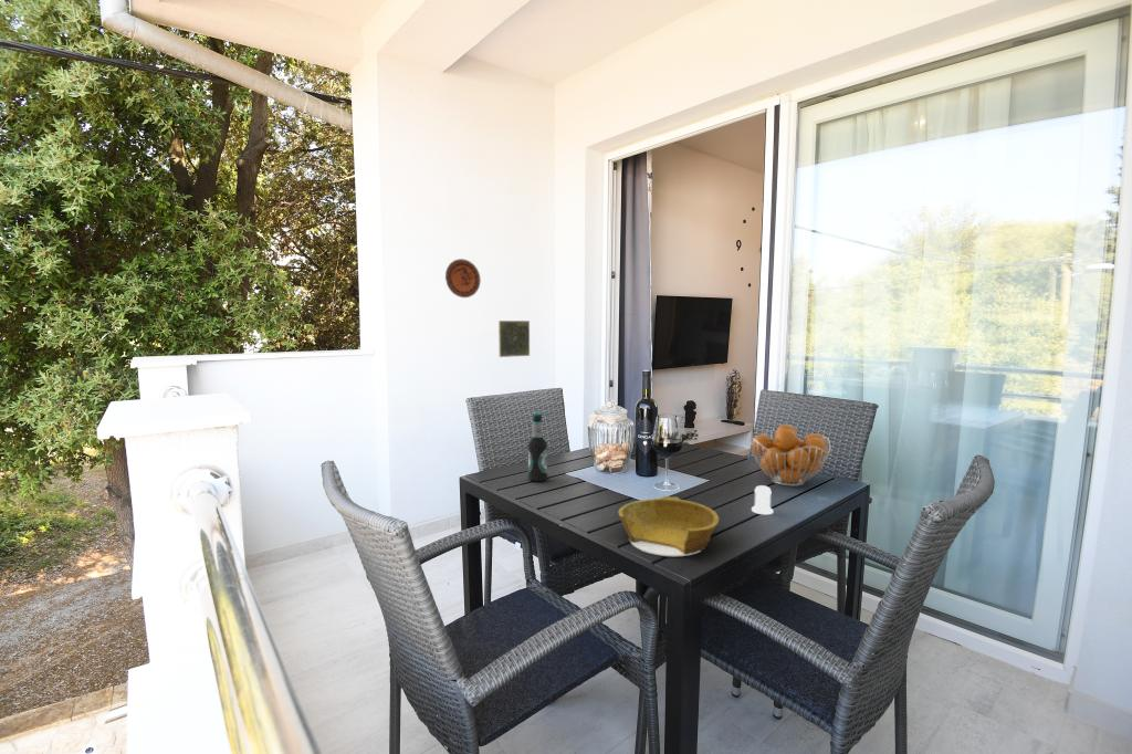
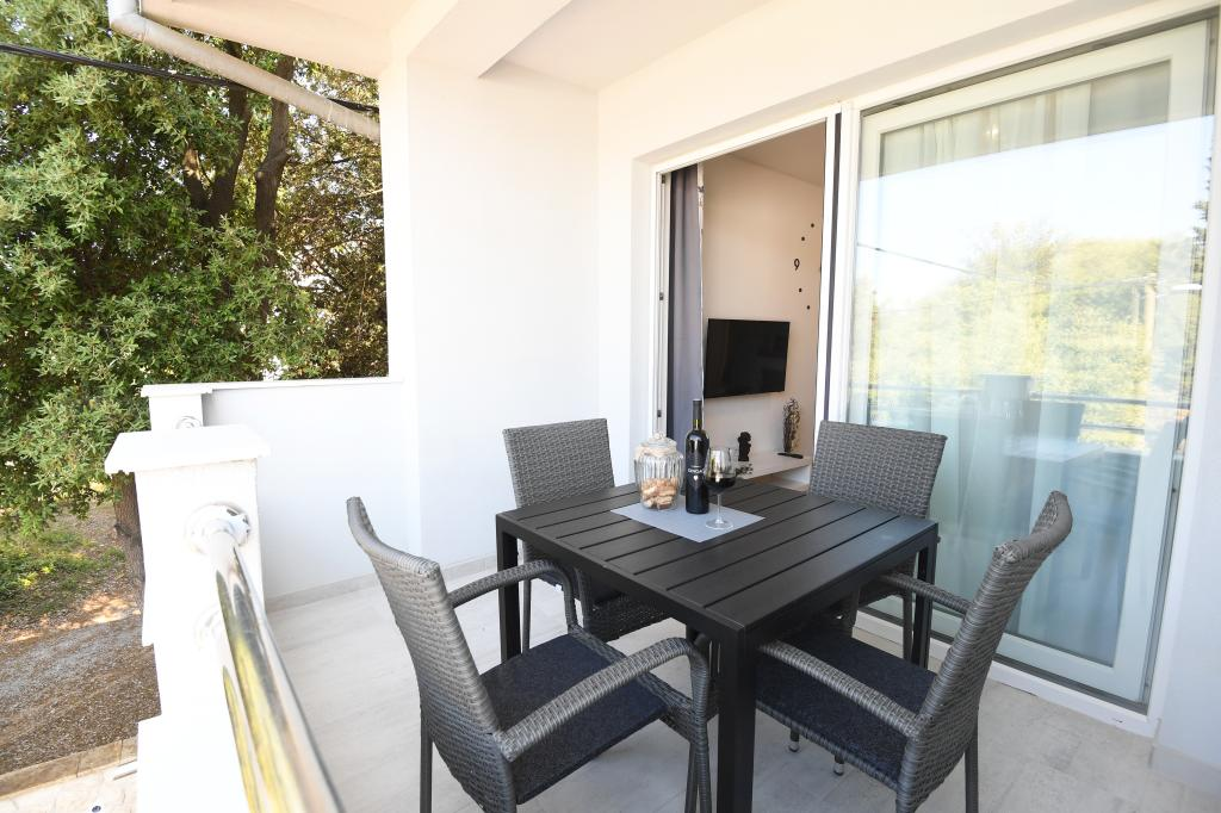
- salt shaker [751,484,774,515]
- bottle [527,412,548,483]
- fruit basket [748,423,831,488]
- decorative plate [444,258,482,299]
- decorative tile [497,320,531,358]
- bowl [617,495,720,557]
